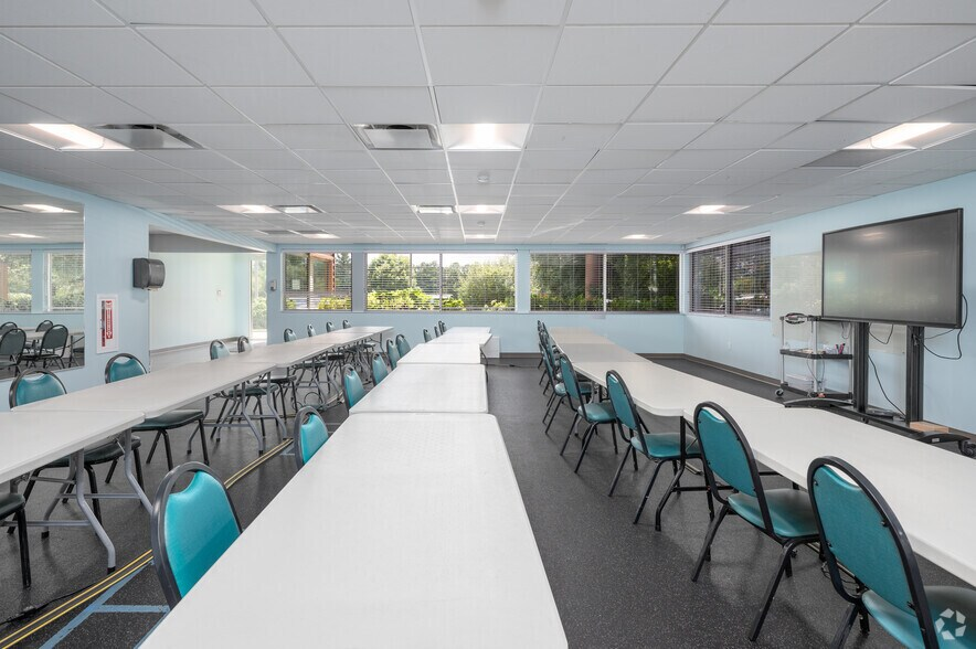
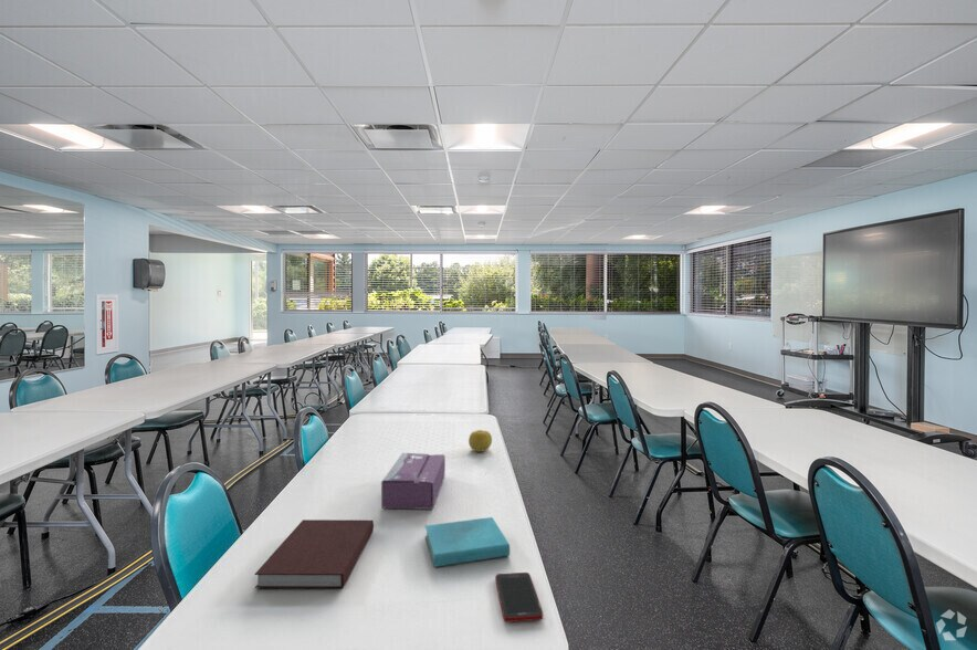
+ tissue box [380,452,447,511]
+ notebook [253,518,375,589]
+ book [424,516,511,568]
+ fruit [468,429,493,453]
+ cell phone [494,572,544,623]
